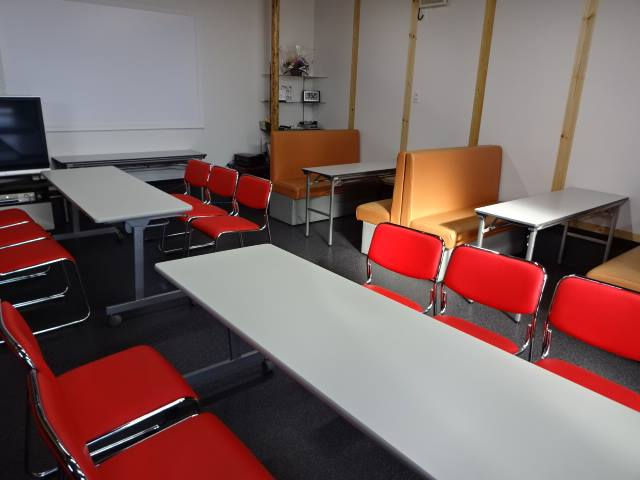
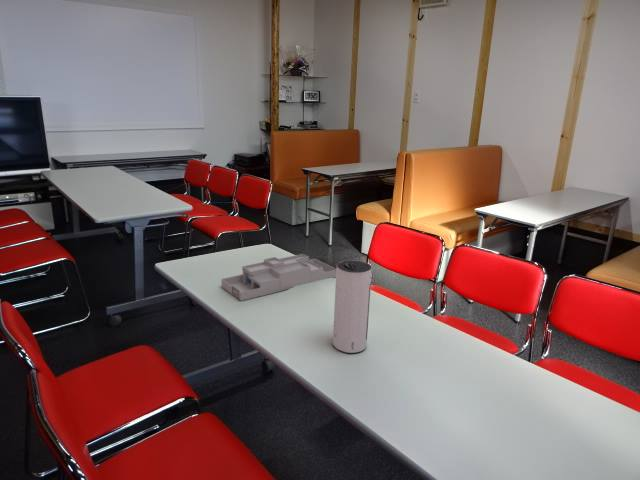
+ desk organizer [220,253,336,302]
+ speaker [332,259,373,354]
